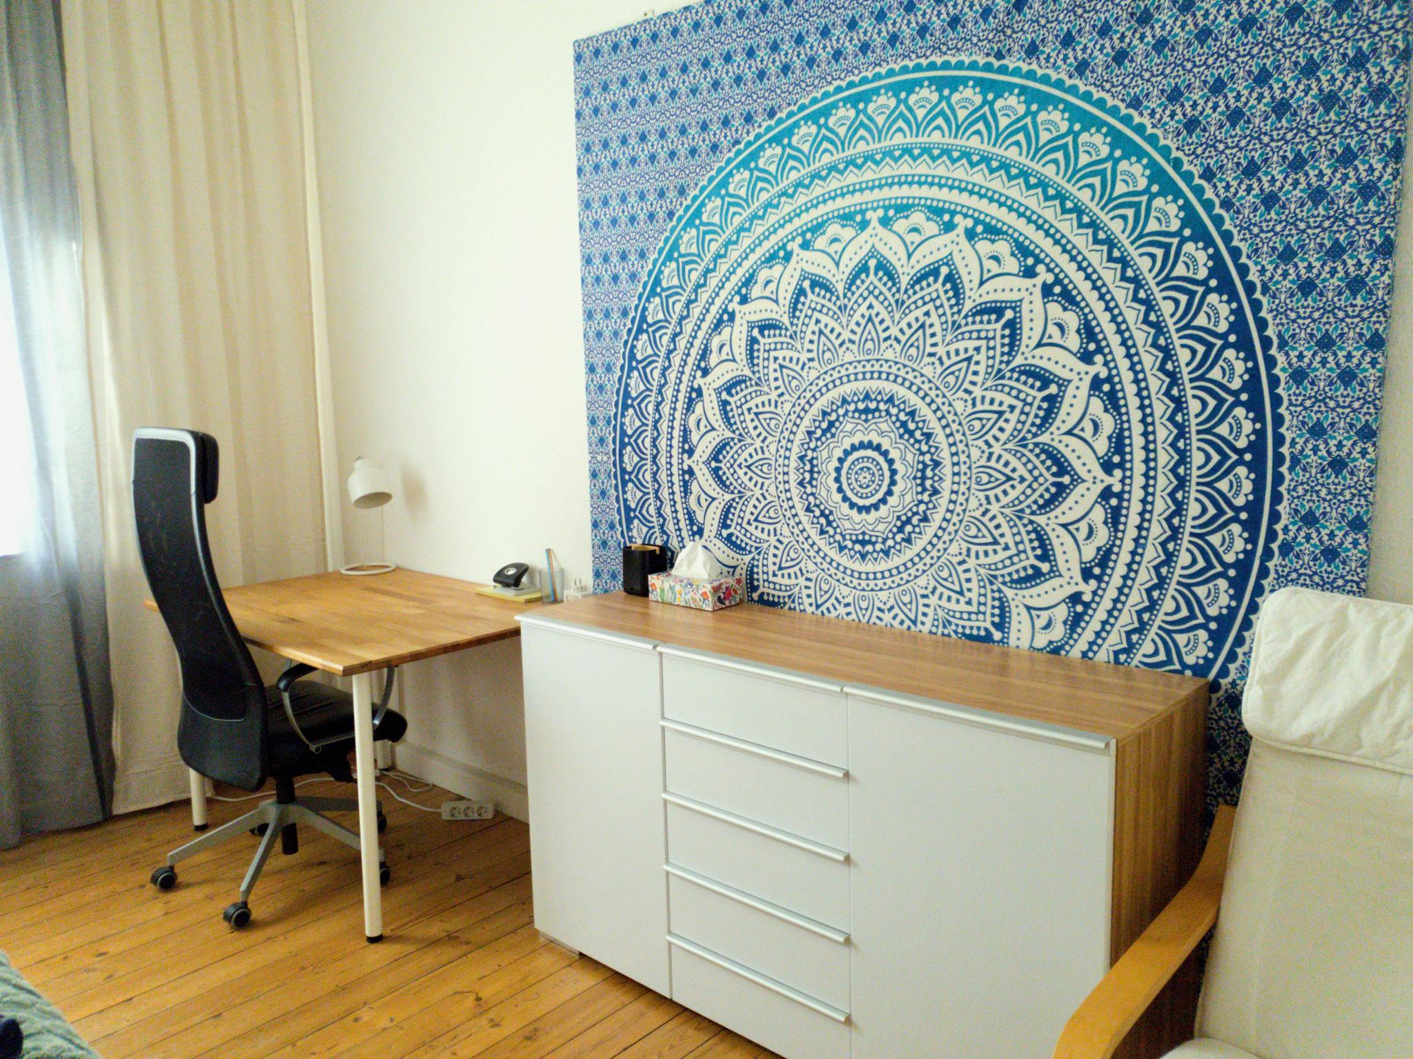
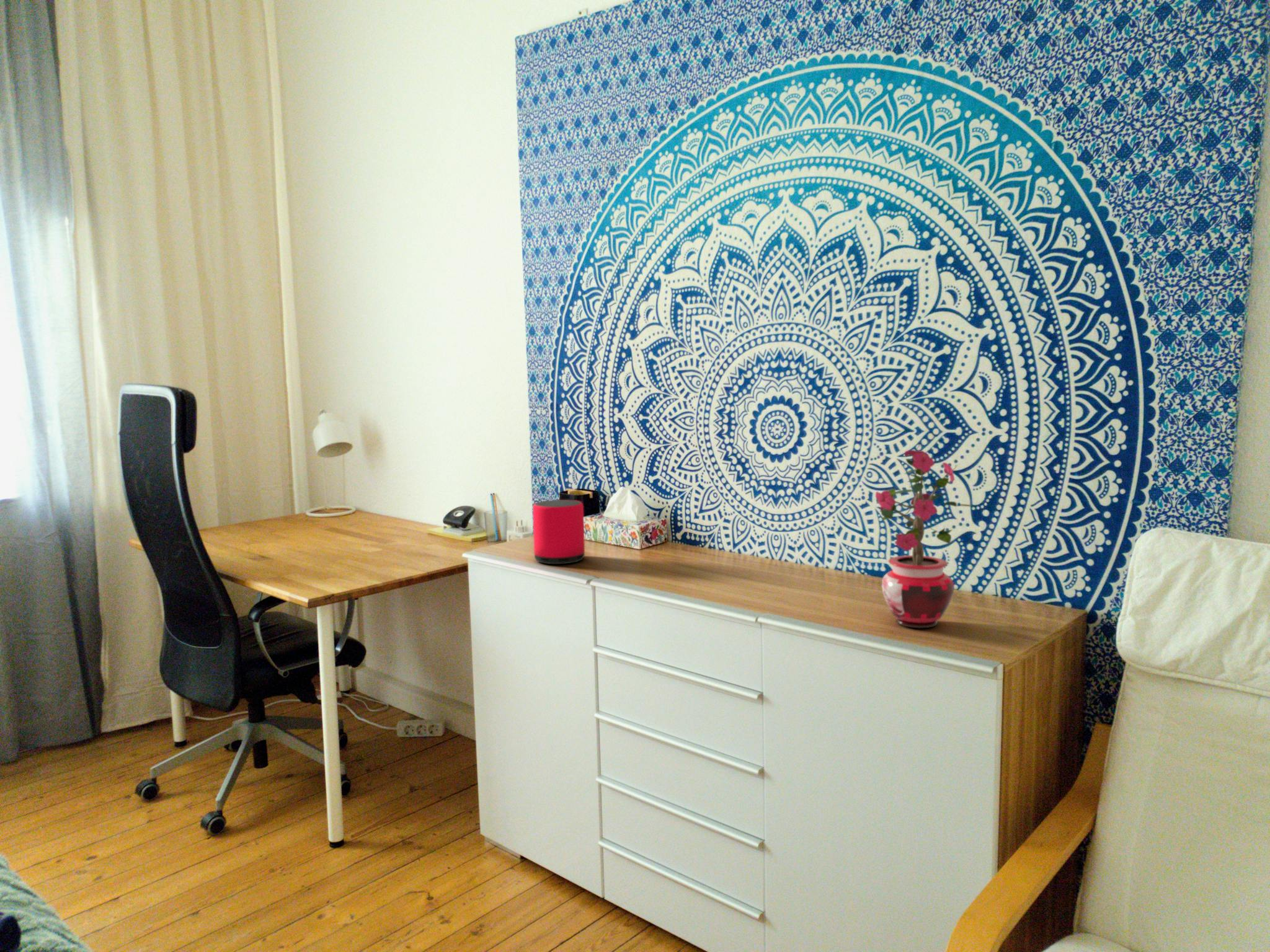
+ speaker [532,499,585,565]
+ potted plant [875,443,977,628]
